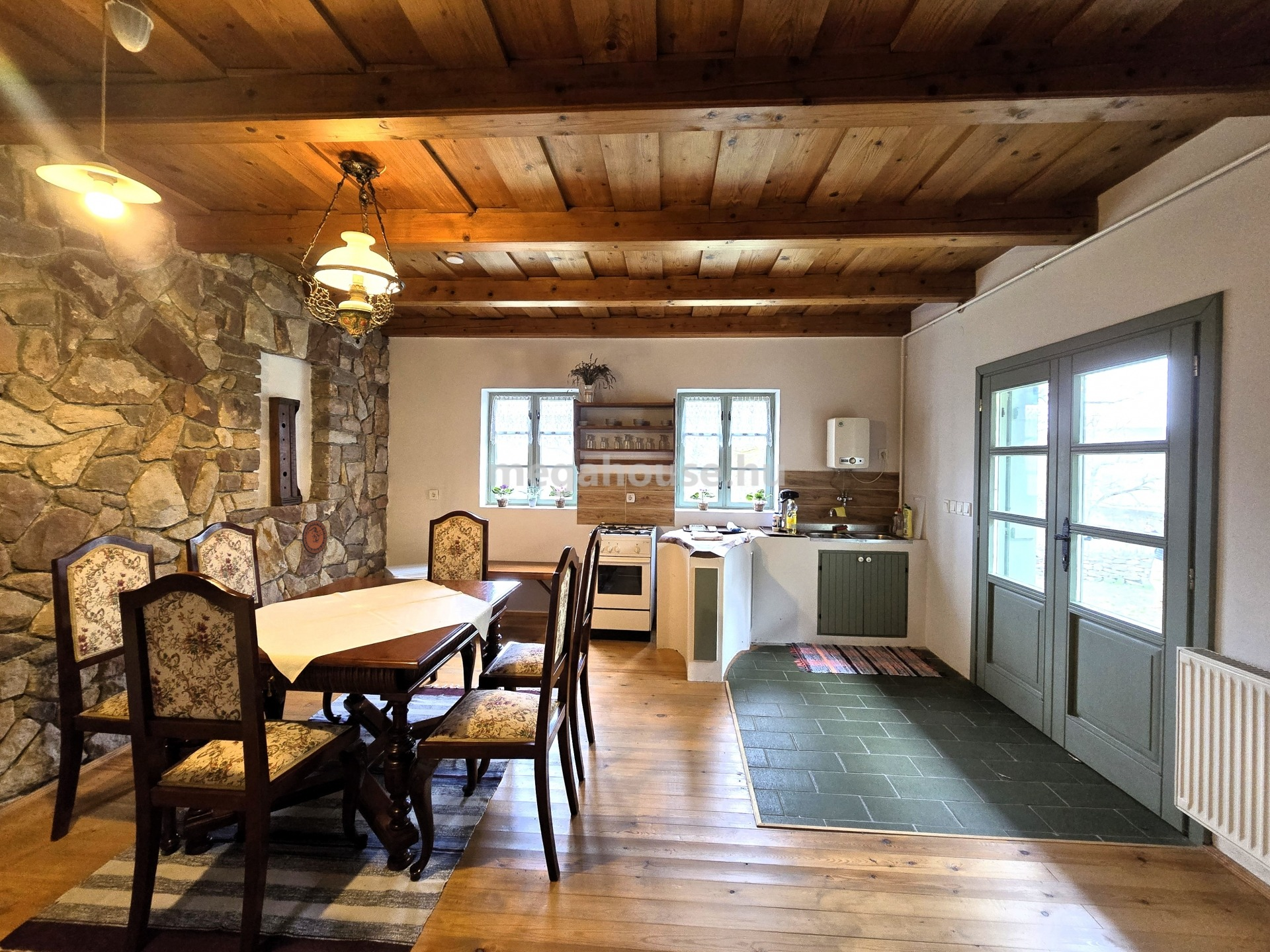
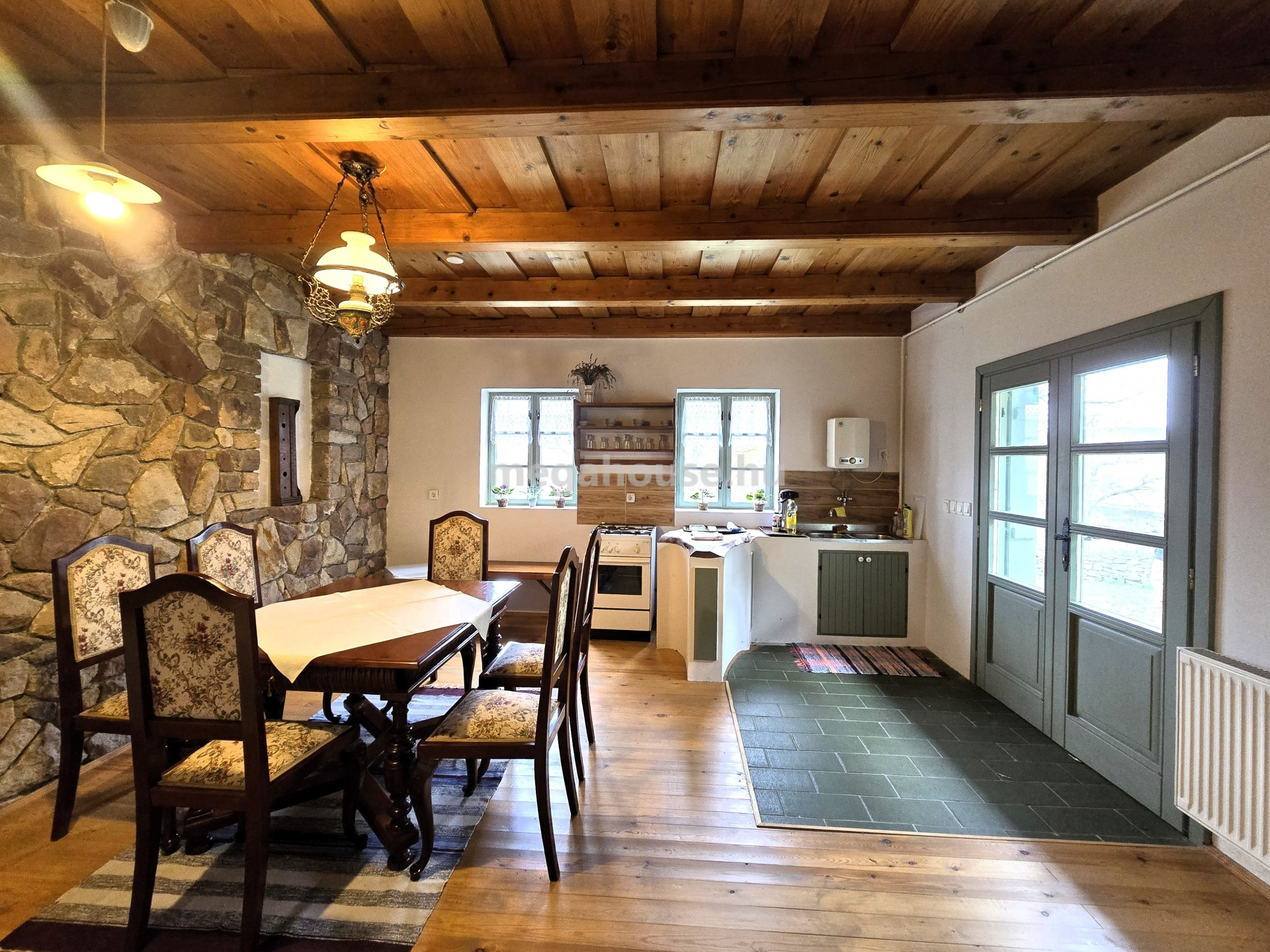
- decorative plate [302,520,328,555]
